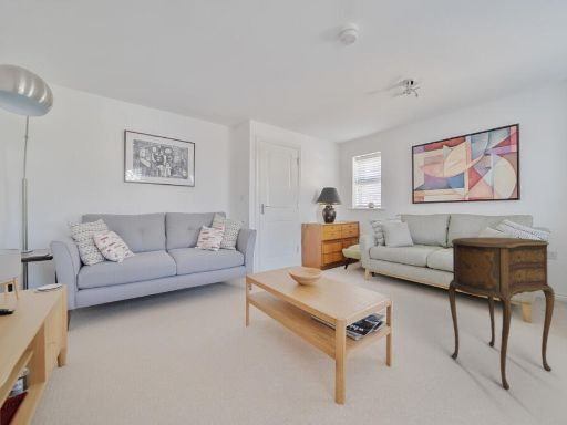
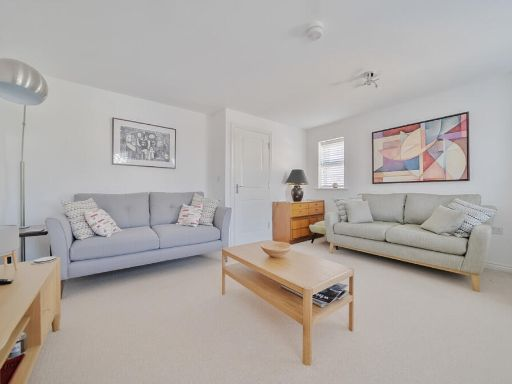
- side table [447,237,556,391]
